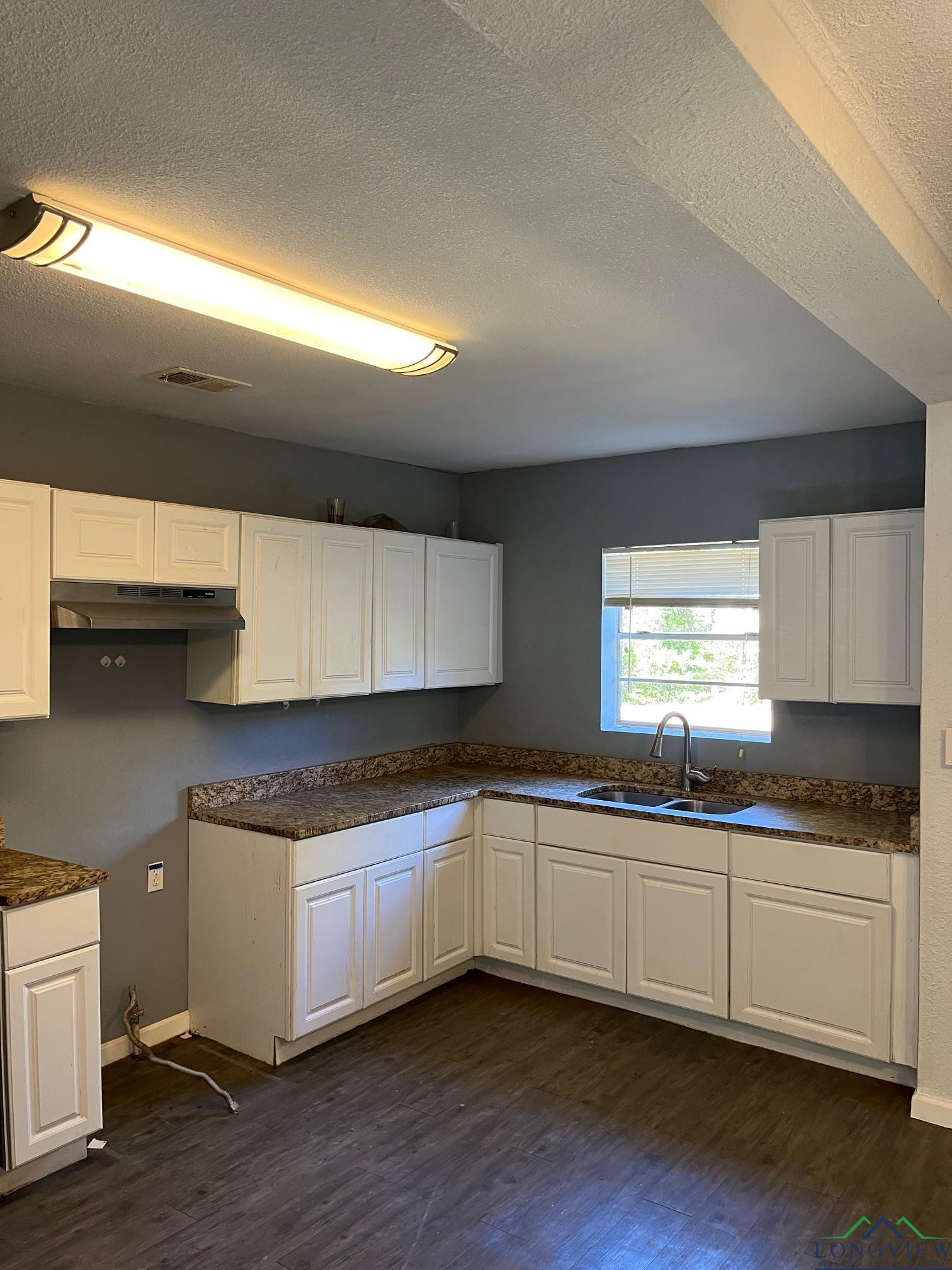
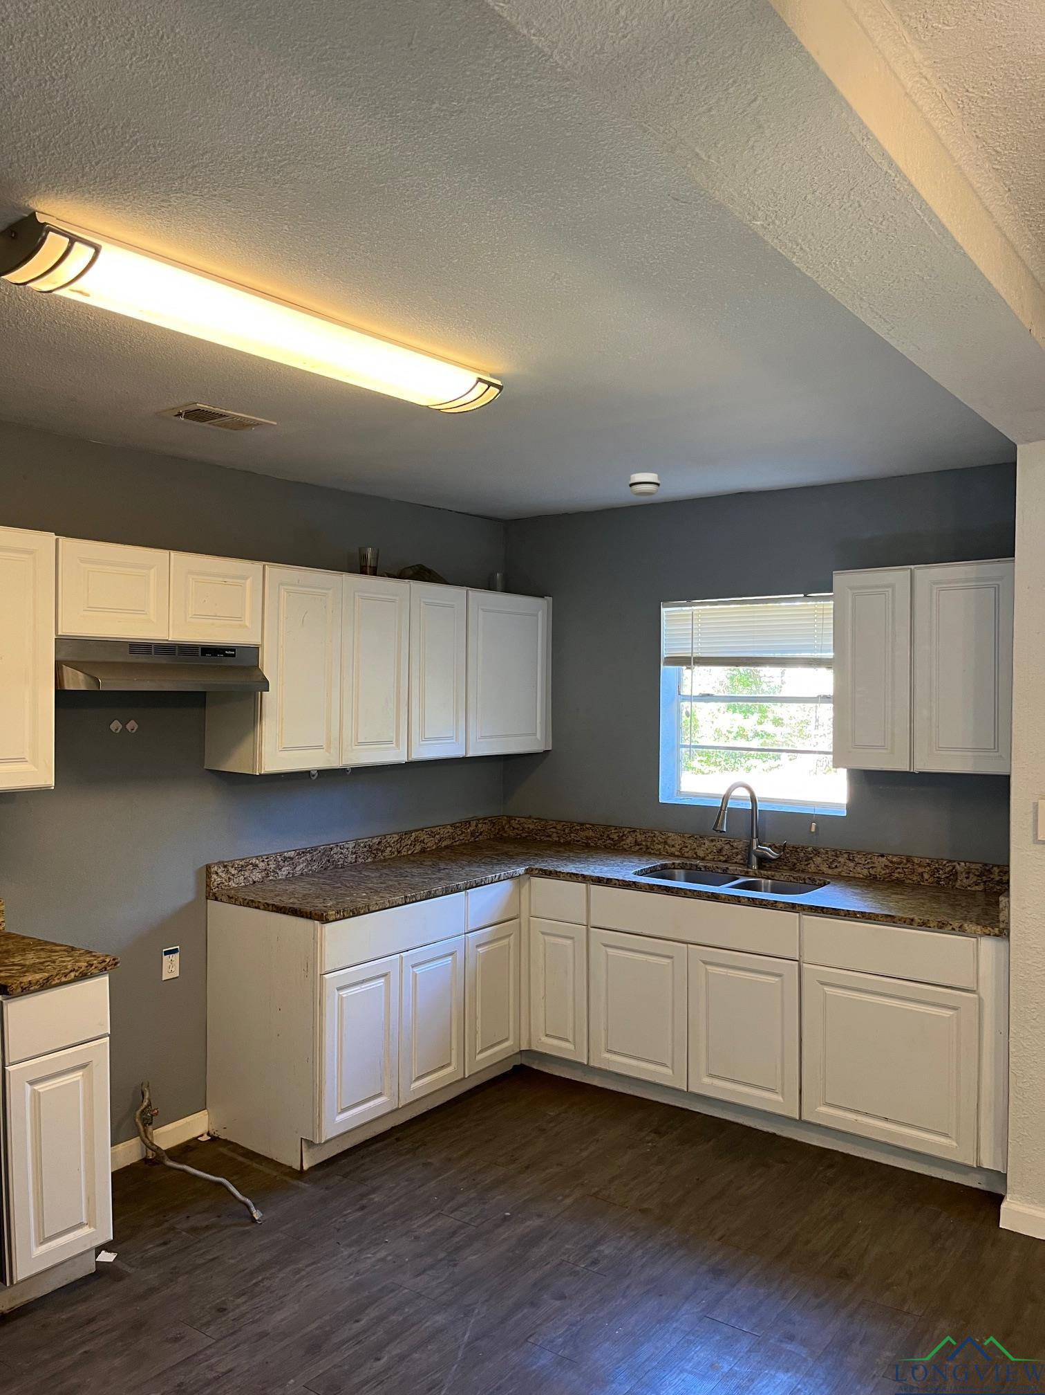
+ smoke detector [628,472,661,496]
